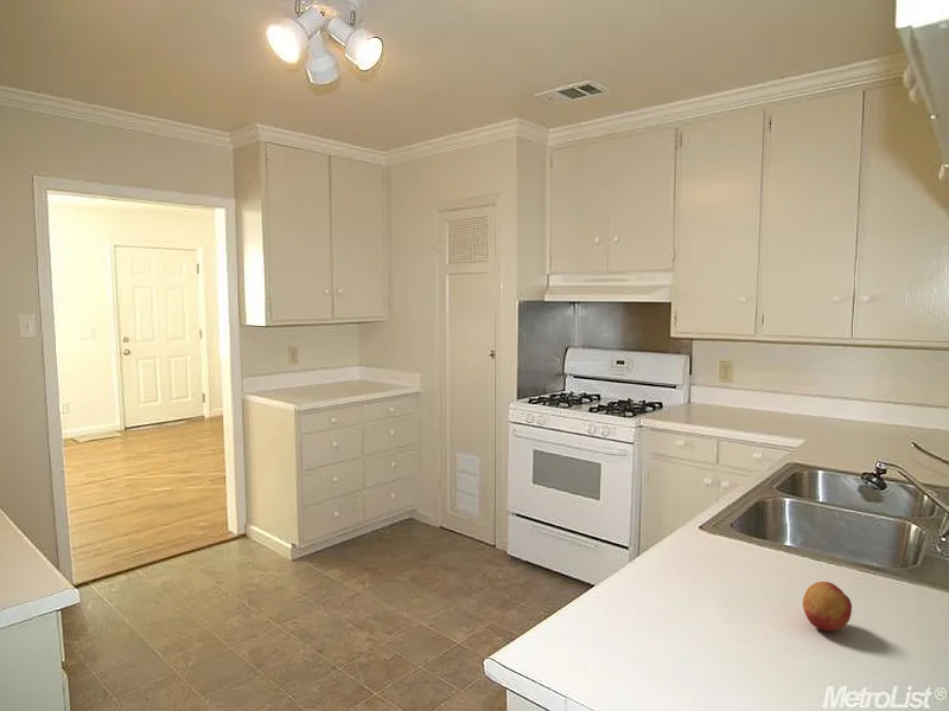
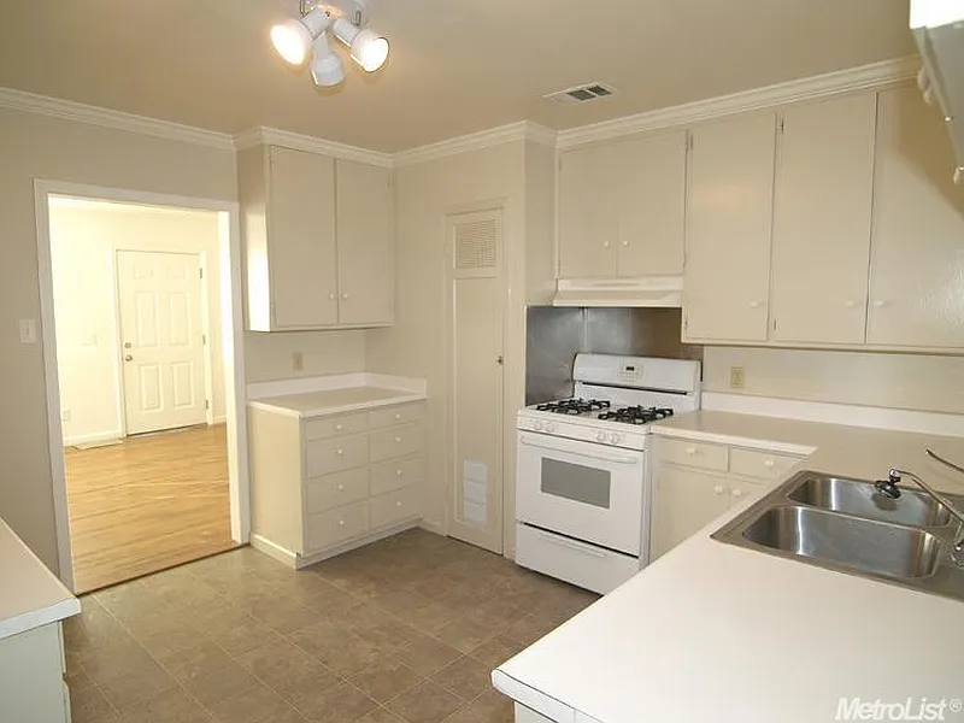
- fruit [802,581,853,632]
